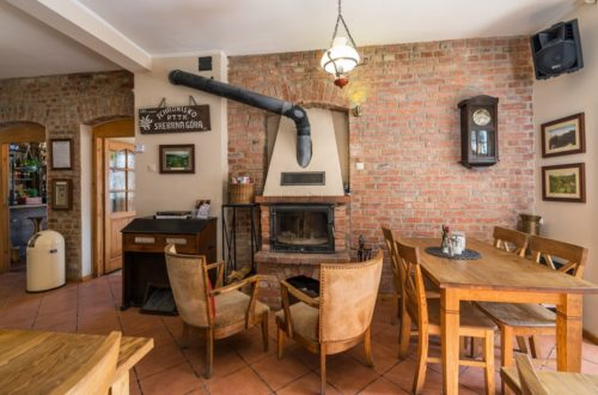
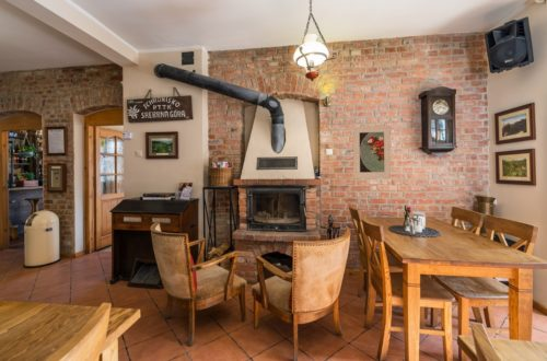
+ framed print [352,125,392,179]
